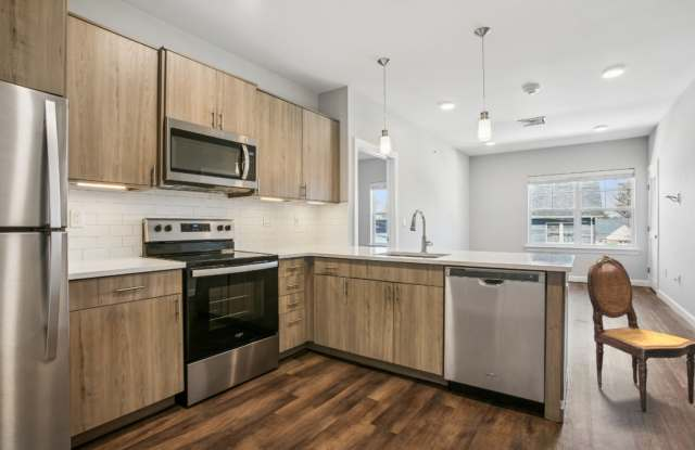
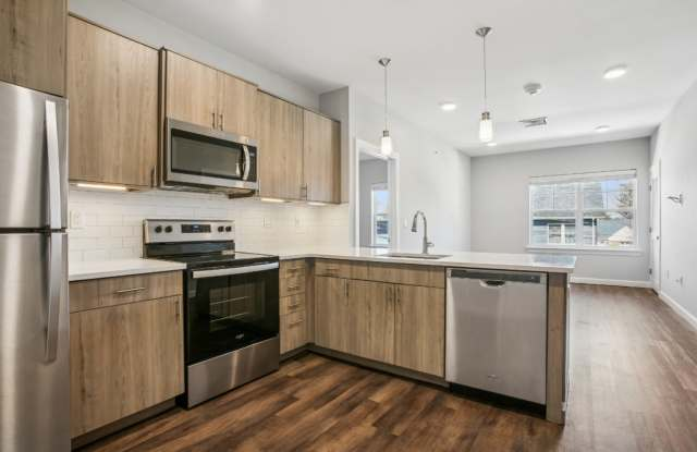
- dining chair [586,254,695,413]
